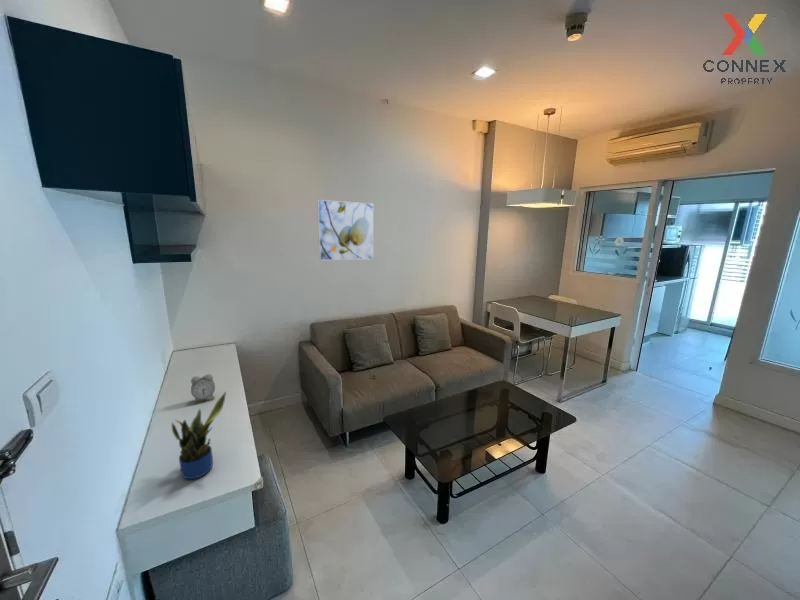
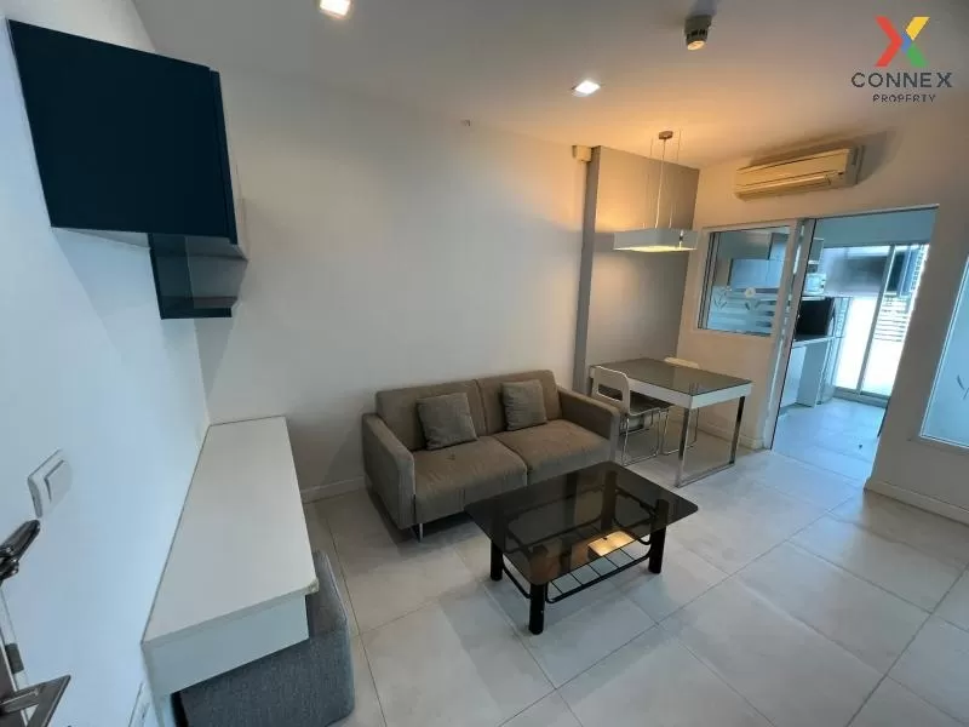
- potted plant [171,391,227,480]
- alarm clock [190,373,216,404]
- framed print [316,199,374,261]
